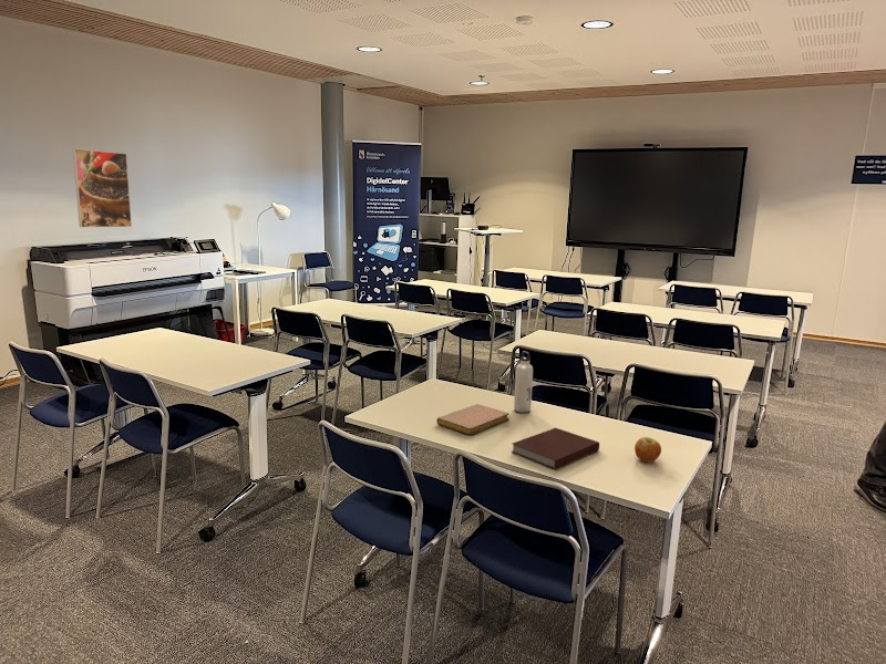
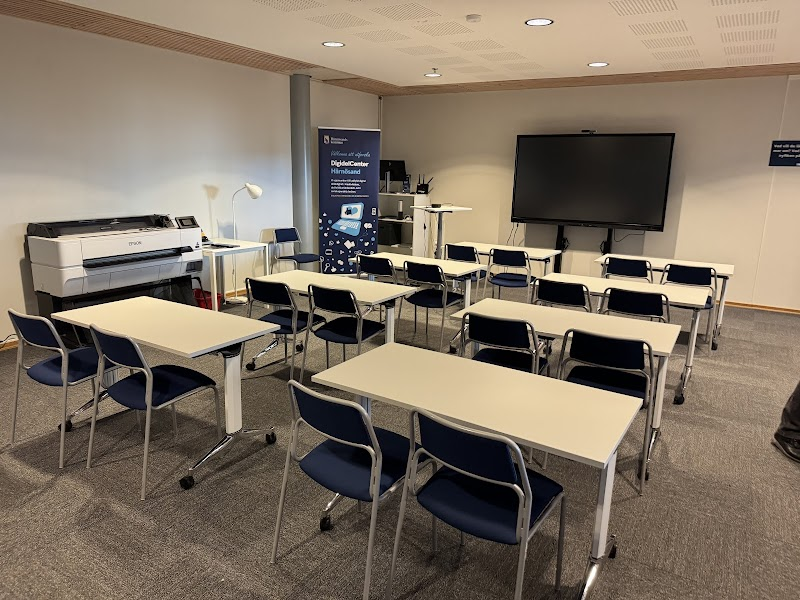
- apple [633,436,662,464]
- notebook [435,403,511,436]
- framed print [72,147,133,228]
- notebook [511,427,600,470]
- water bottle [513,350,534,414]
